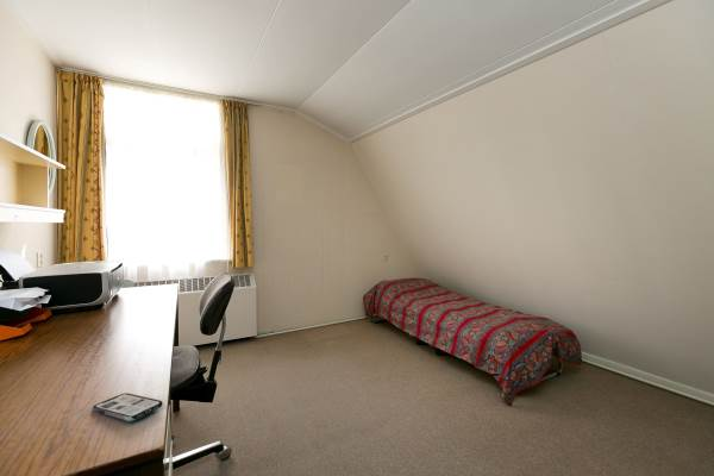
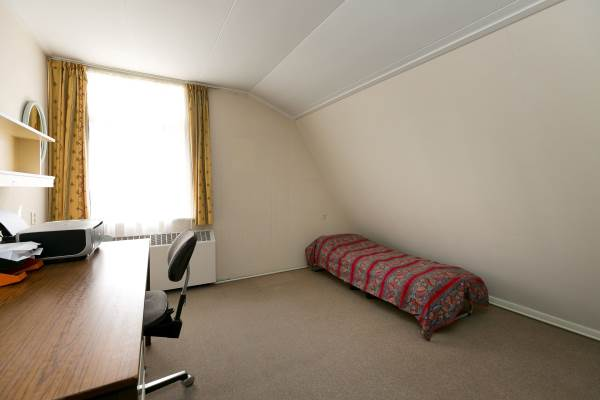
- phone case [92,392,164,422]
